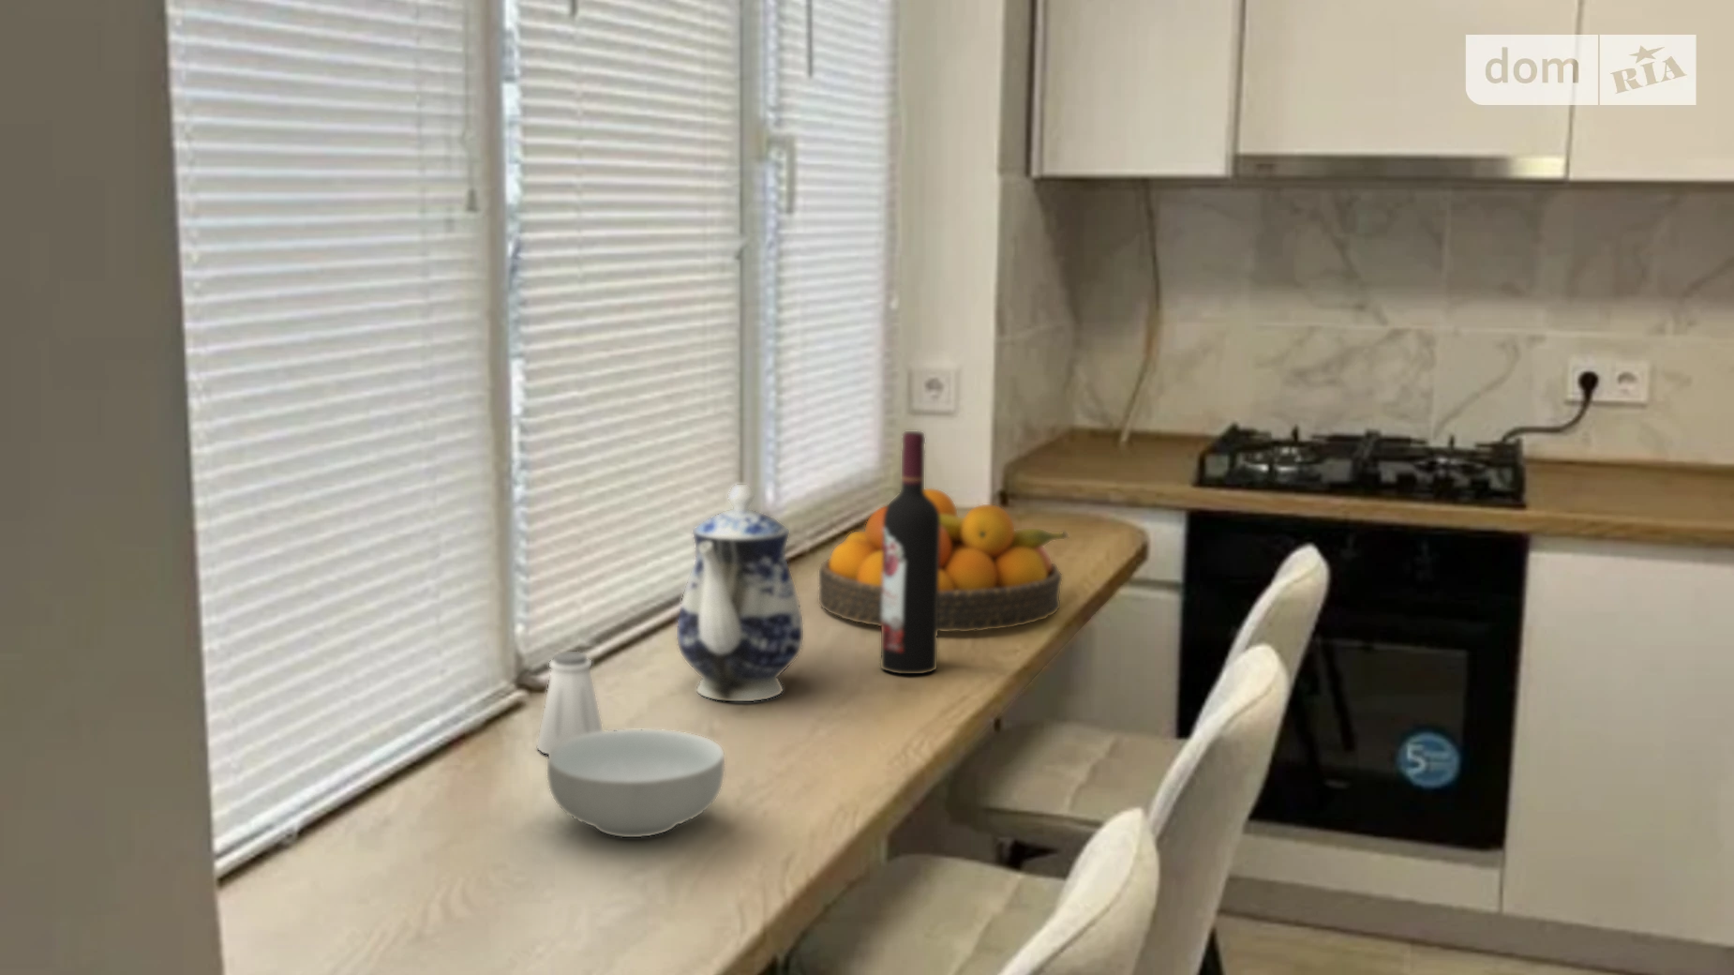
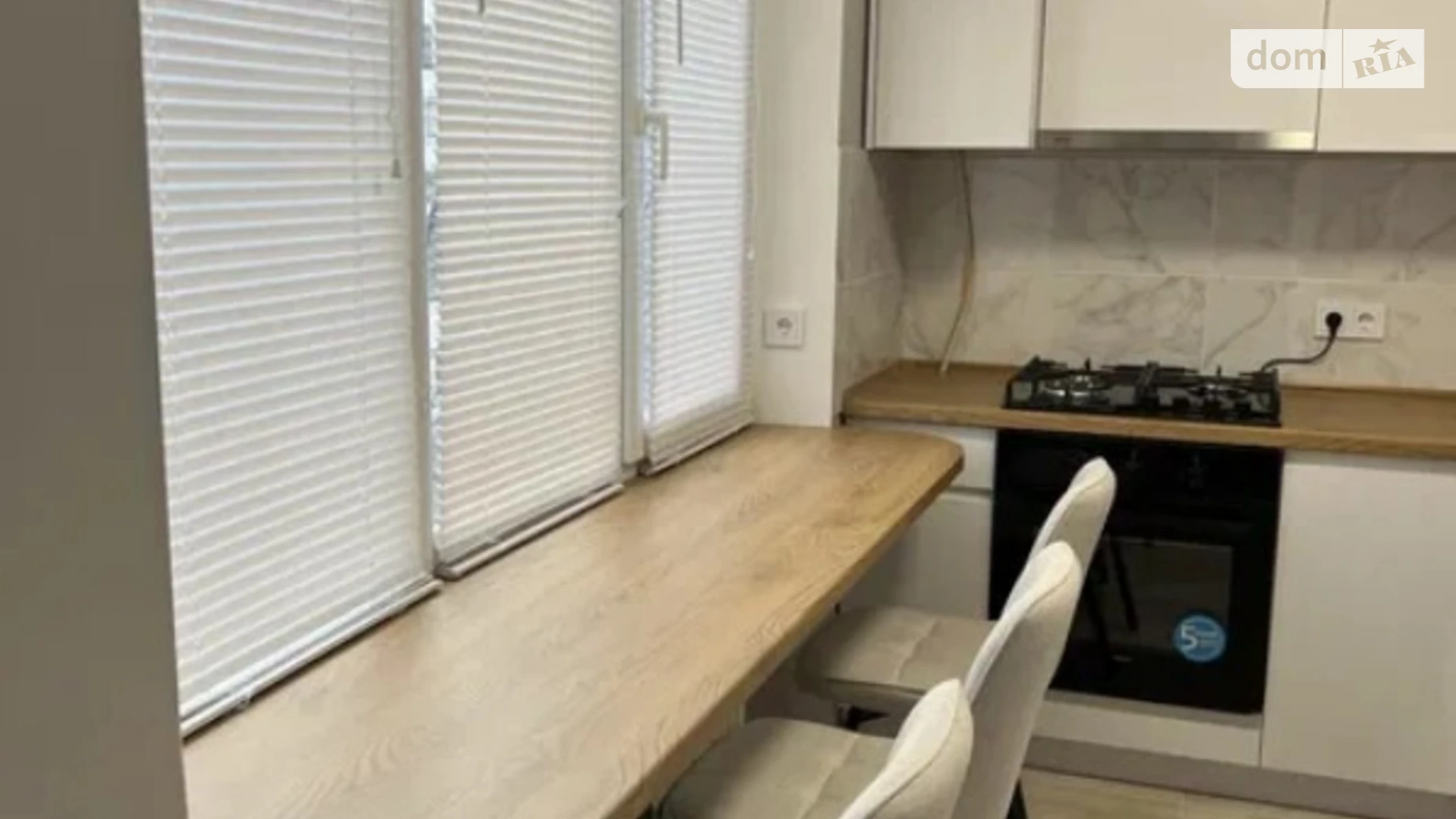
- wine bottle [880,430,940,675]
- fruit bowl [818,488,1069,633]
- teapot [675,483,804,702]
- saltshaker [536,651,604,755]
- cereal bowl [547,729,725,838]
